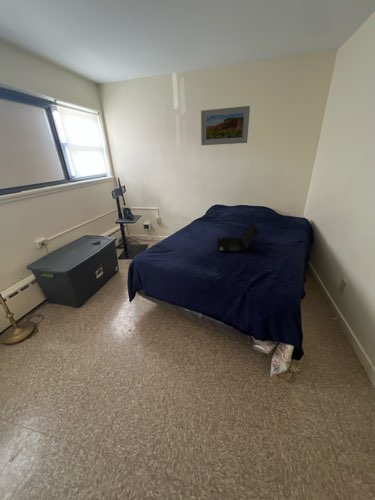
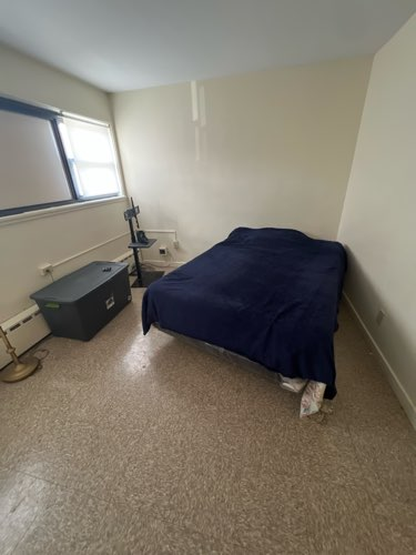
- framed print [200,105,251,146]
- laptop computer [217,220,260,253]
